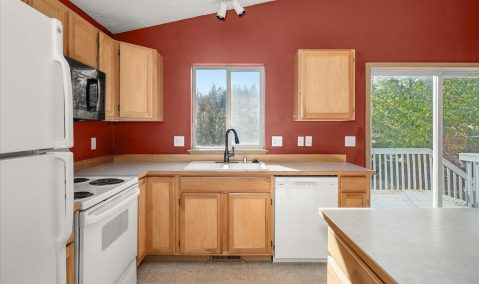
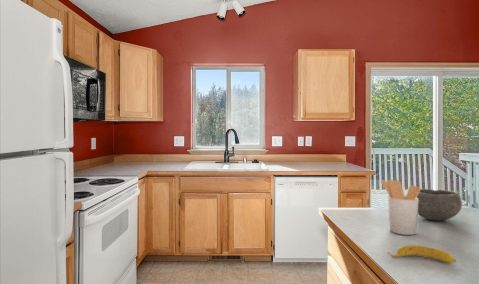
+ utensil holder [380,179,421,236]
+ banana [386,244,457,264]
+ bowl [416,188,463,222]
